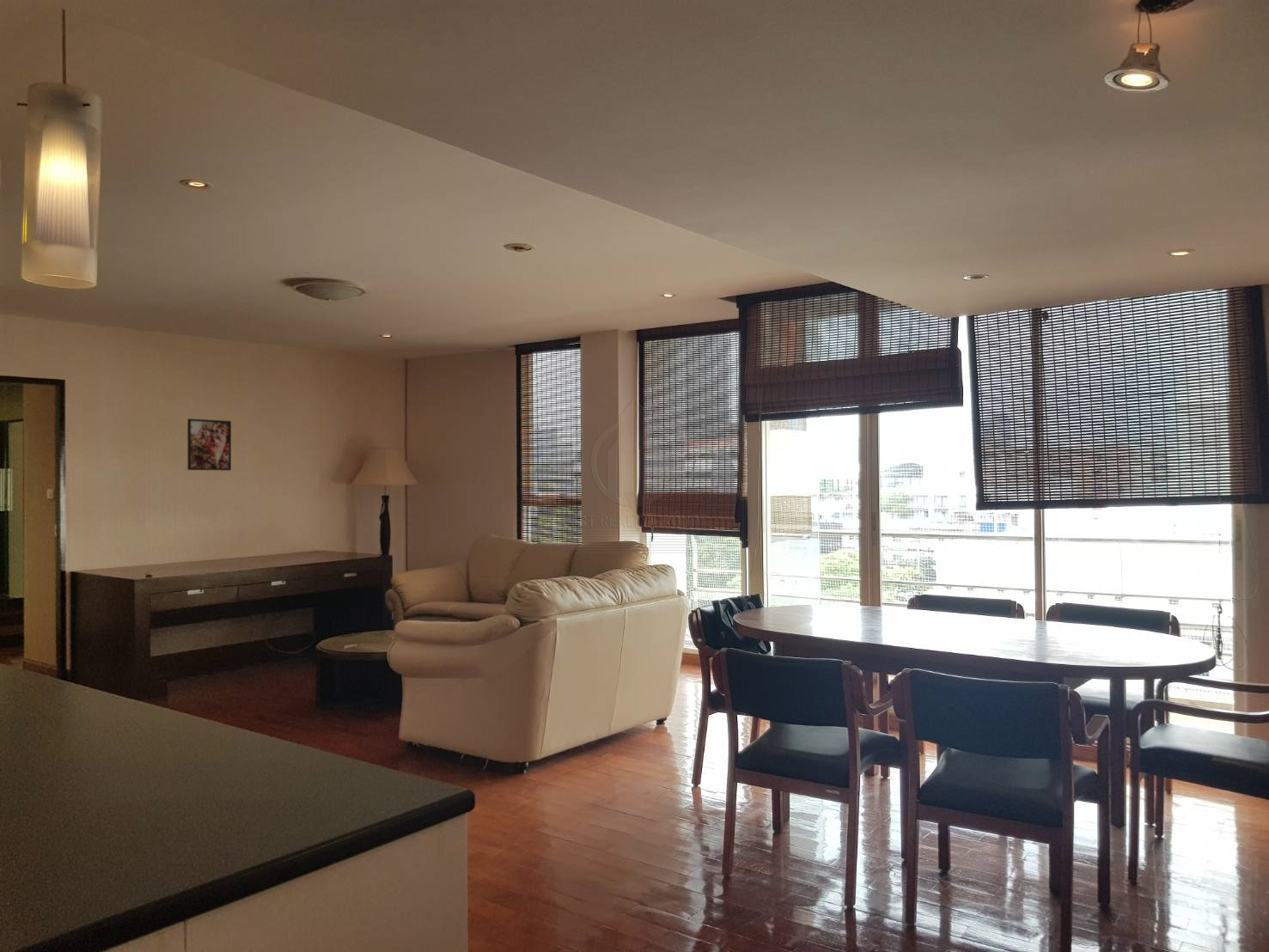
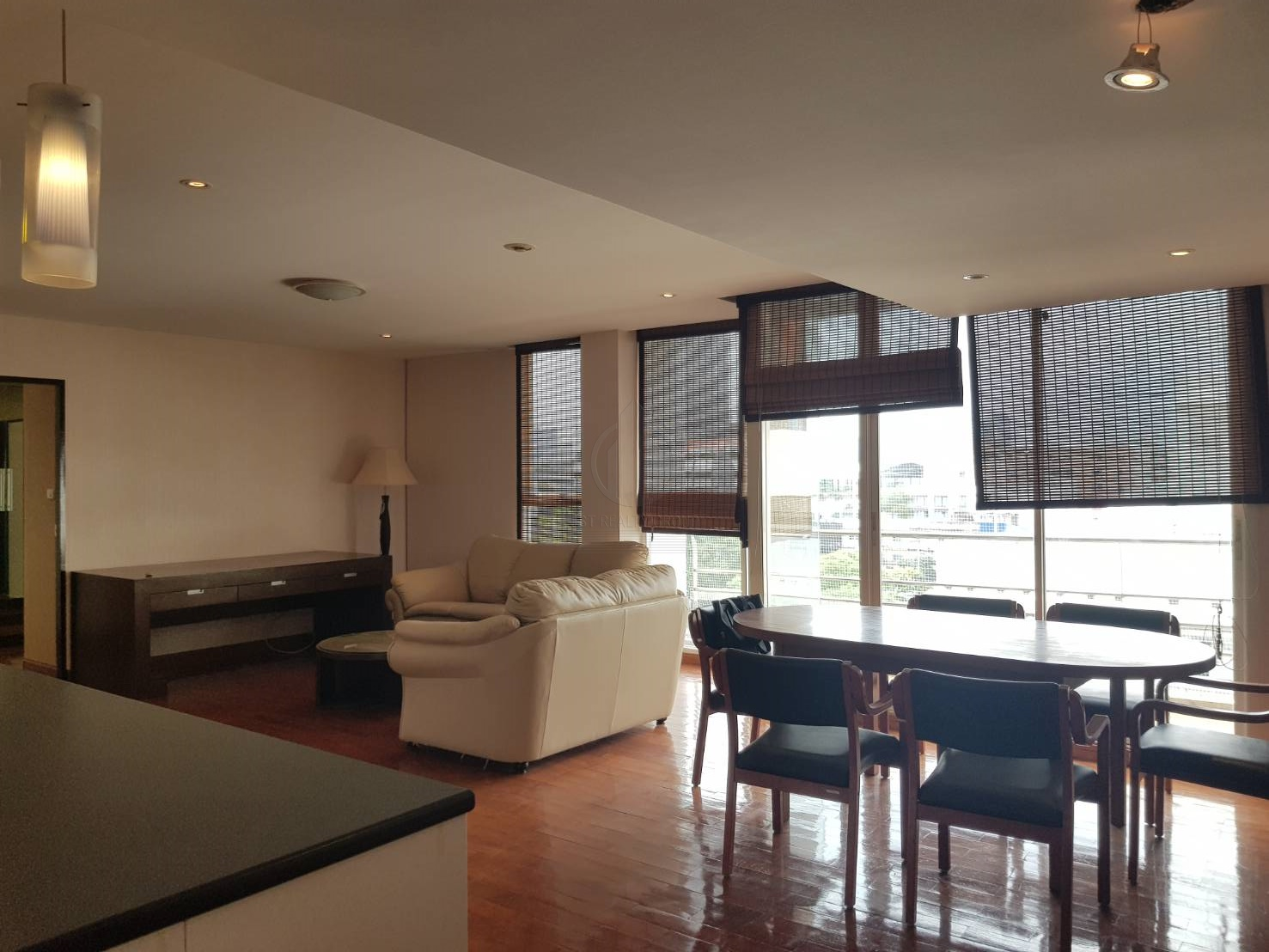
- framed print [186,418,232,472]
